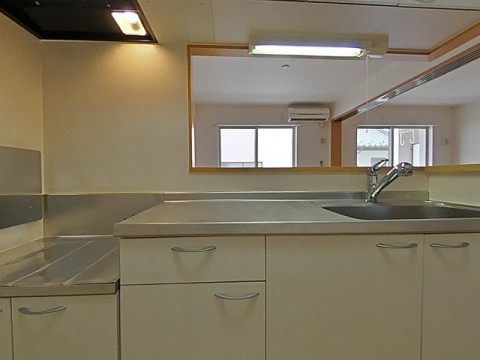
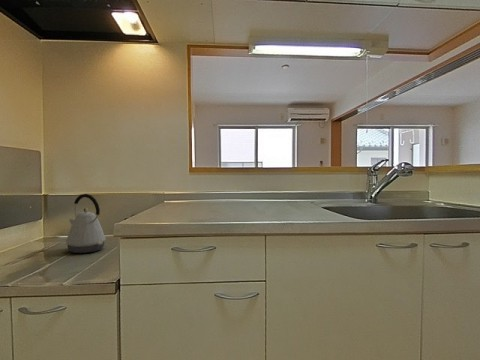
+ kettle [65,193,107,254]
